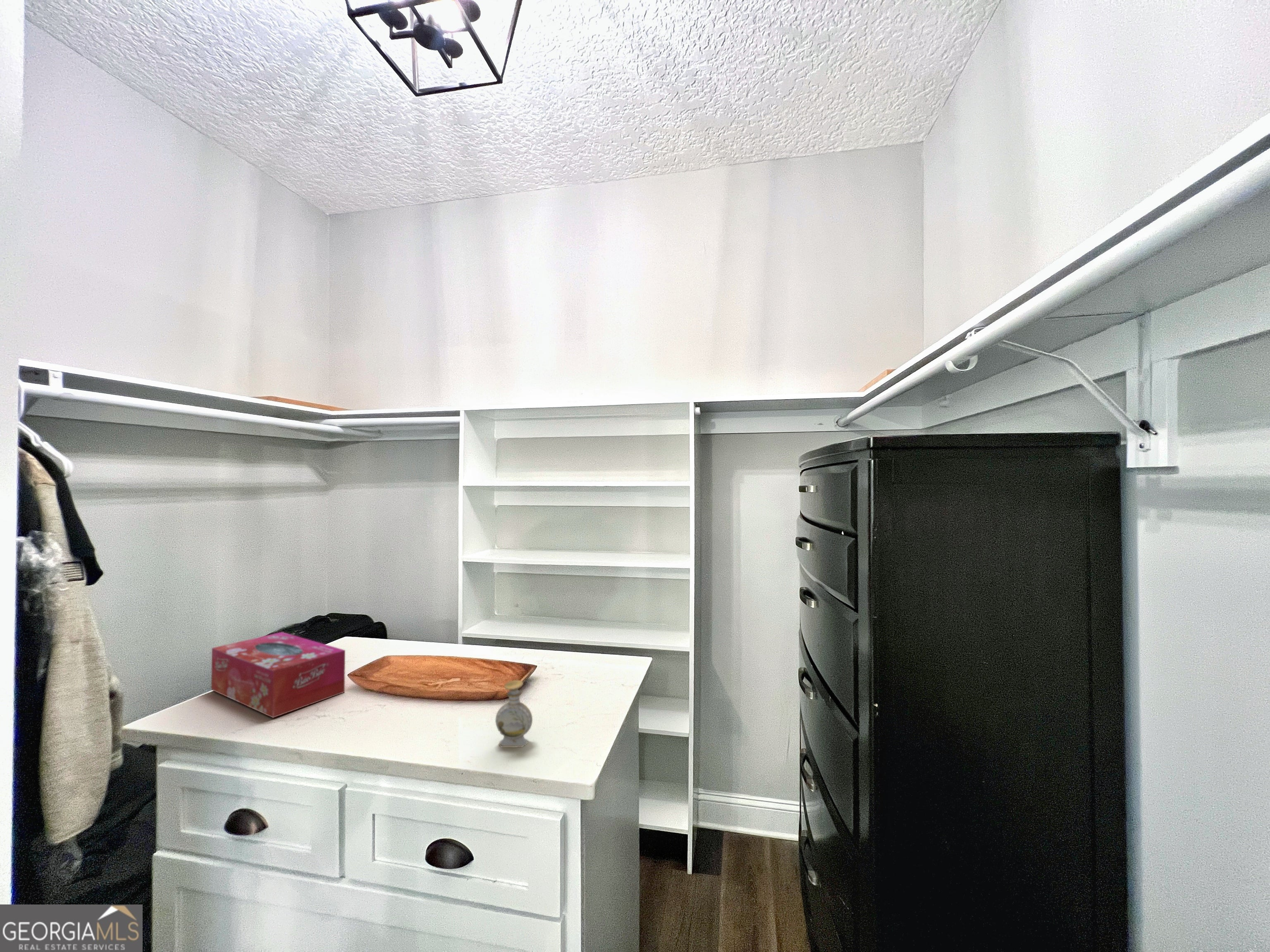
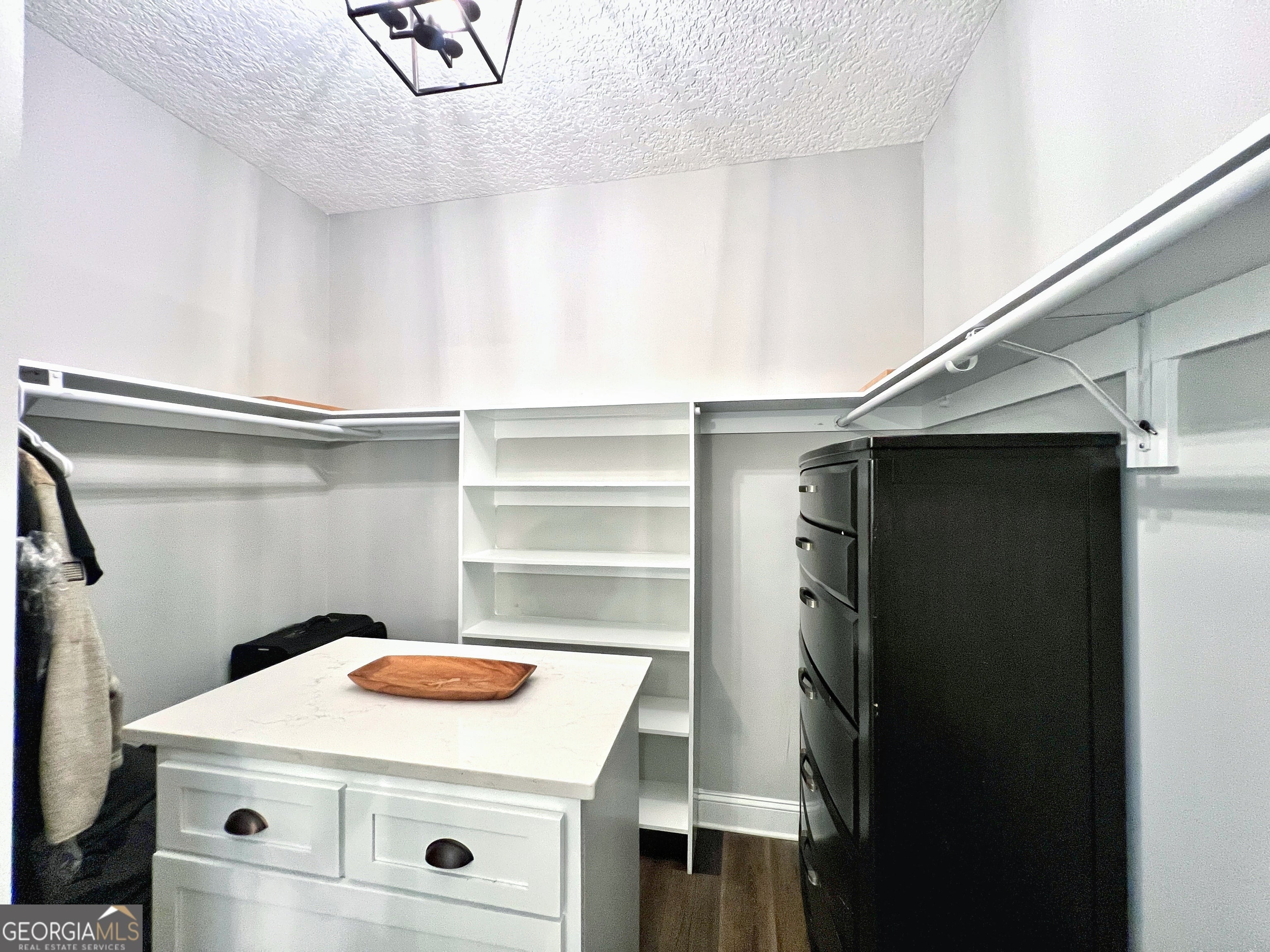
- tissue box [211,632,346,719]
- perfume bottle [495,680,533,748]
